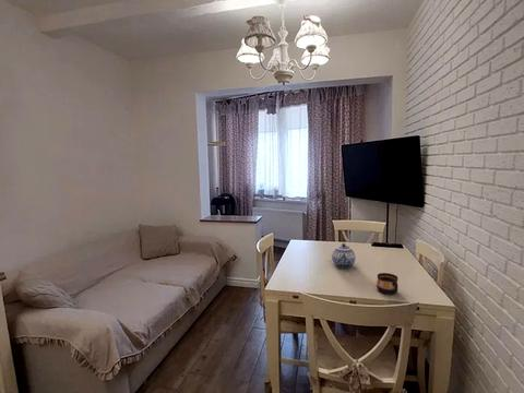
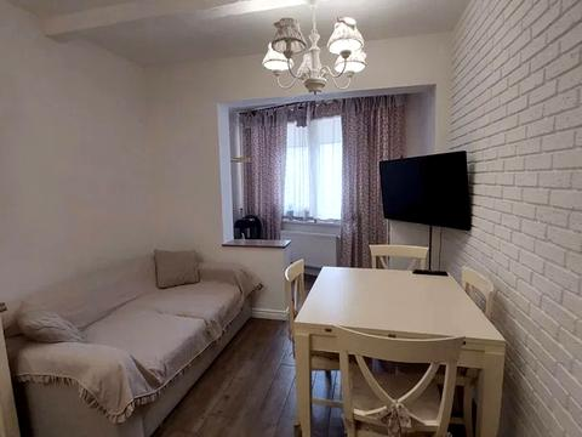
- cup [376,272,400,296]
- teapot [331,242,357,269]
